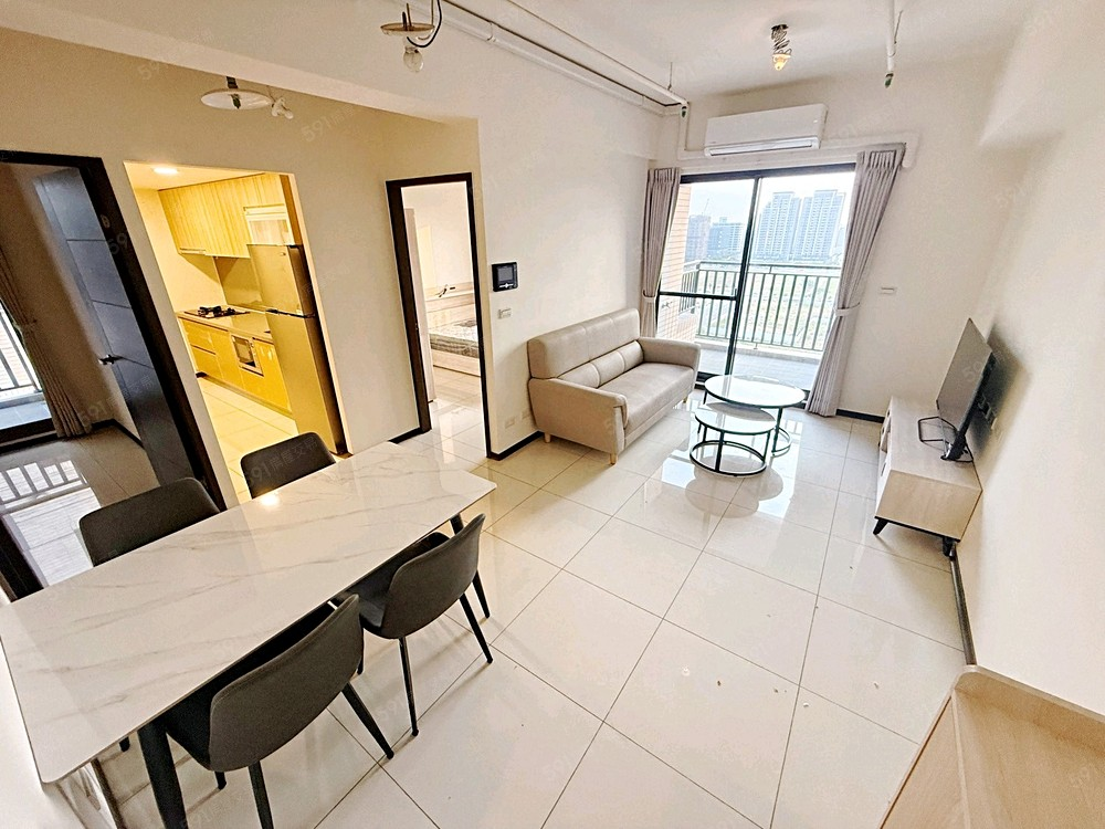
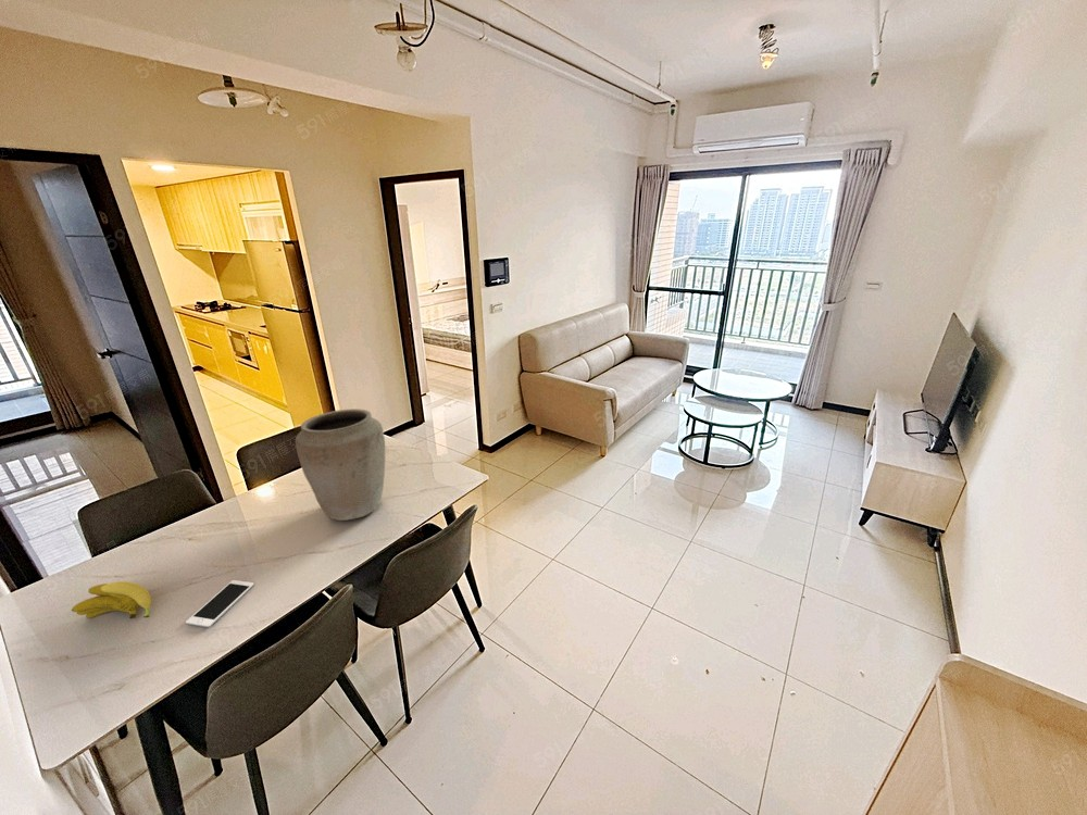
+ cell phone [185,579,255,628]
+ banana [71,580,153,619]
+ vase [295,408,386,522]
